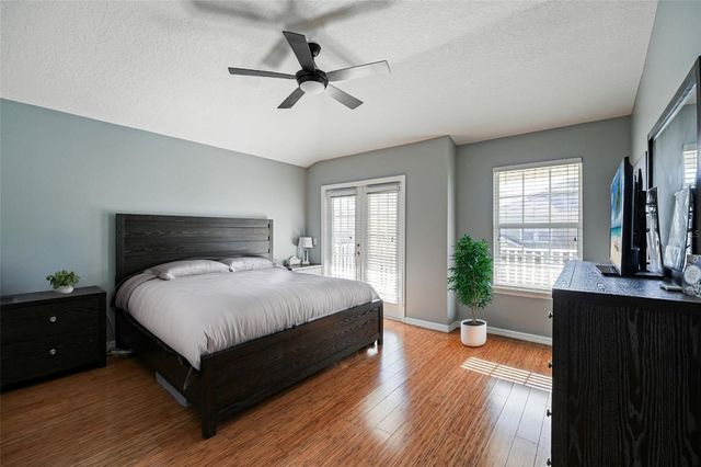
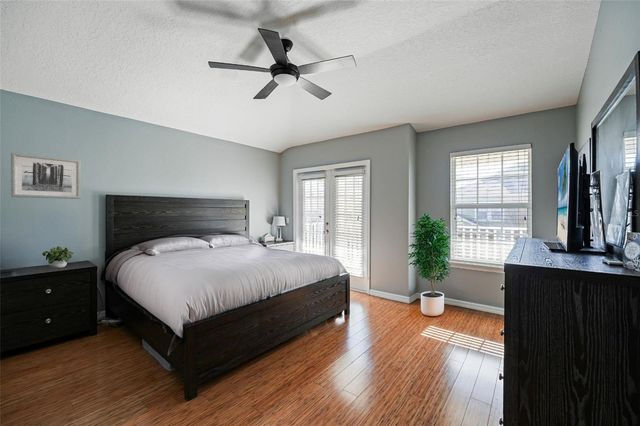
+ wall art [10,152,82,200]
